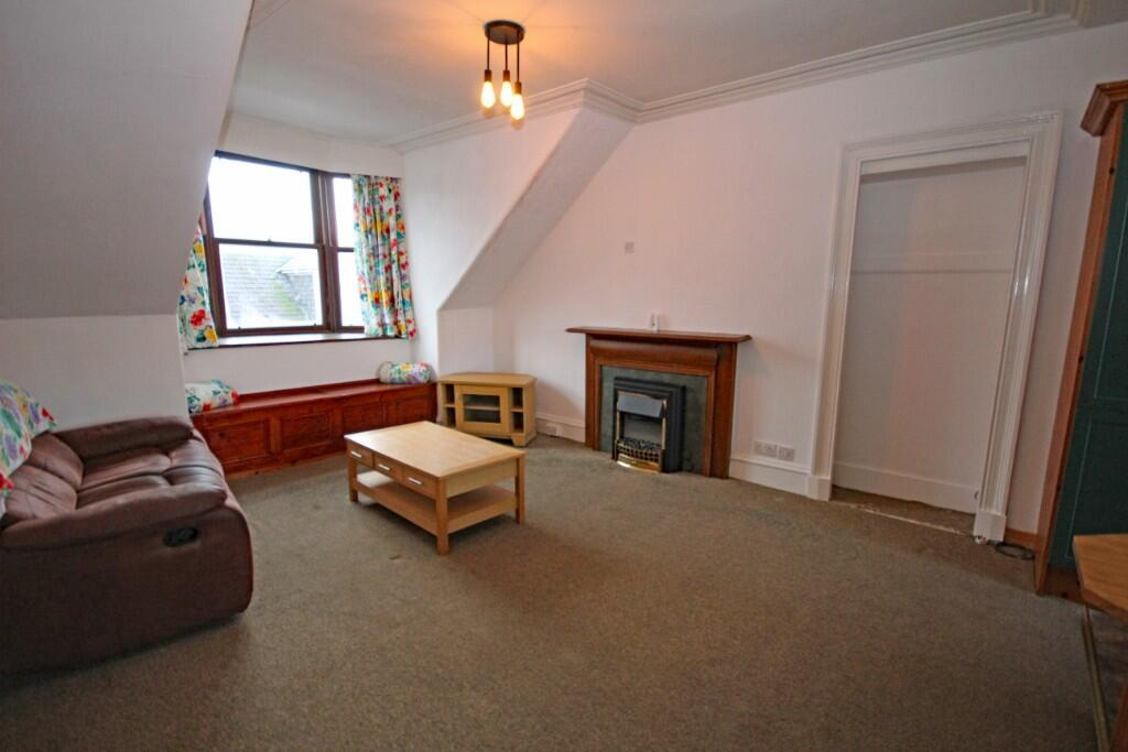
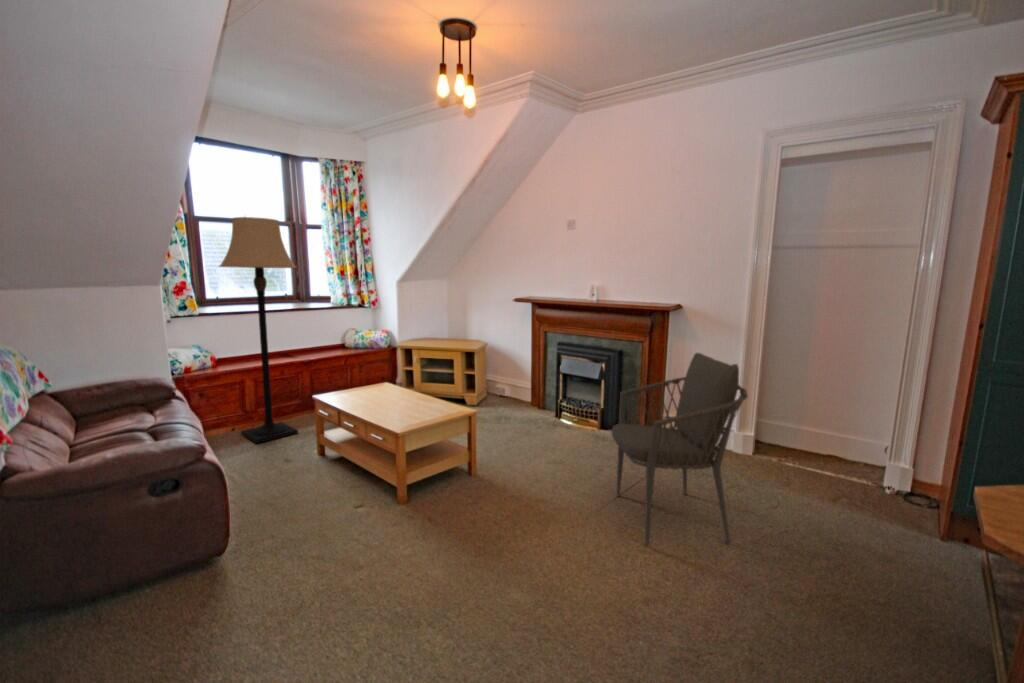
+ lamp [218,216,299,444]
+ armchair [611,352,749,546]
